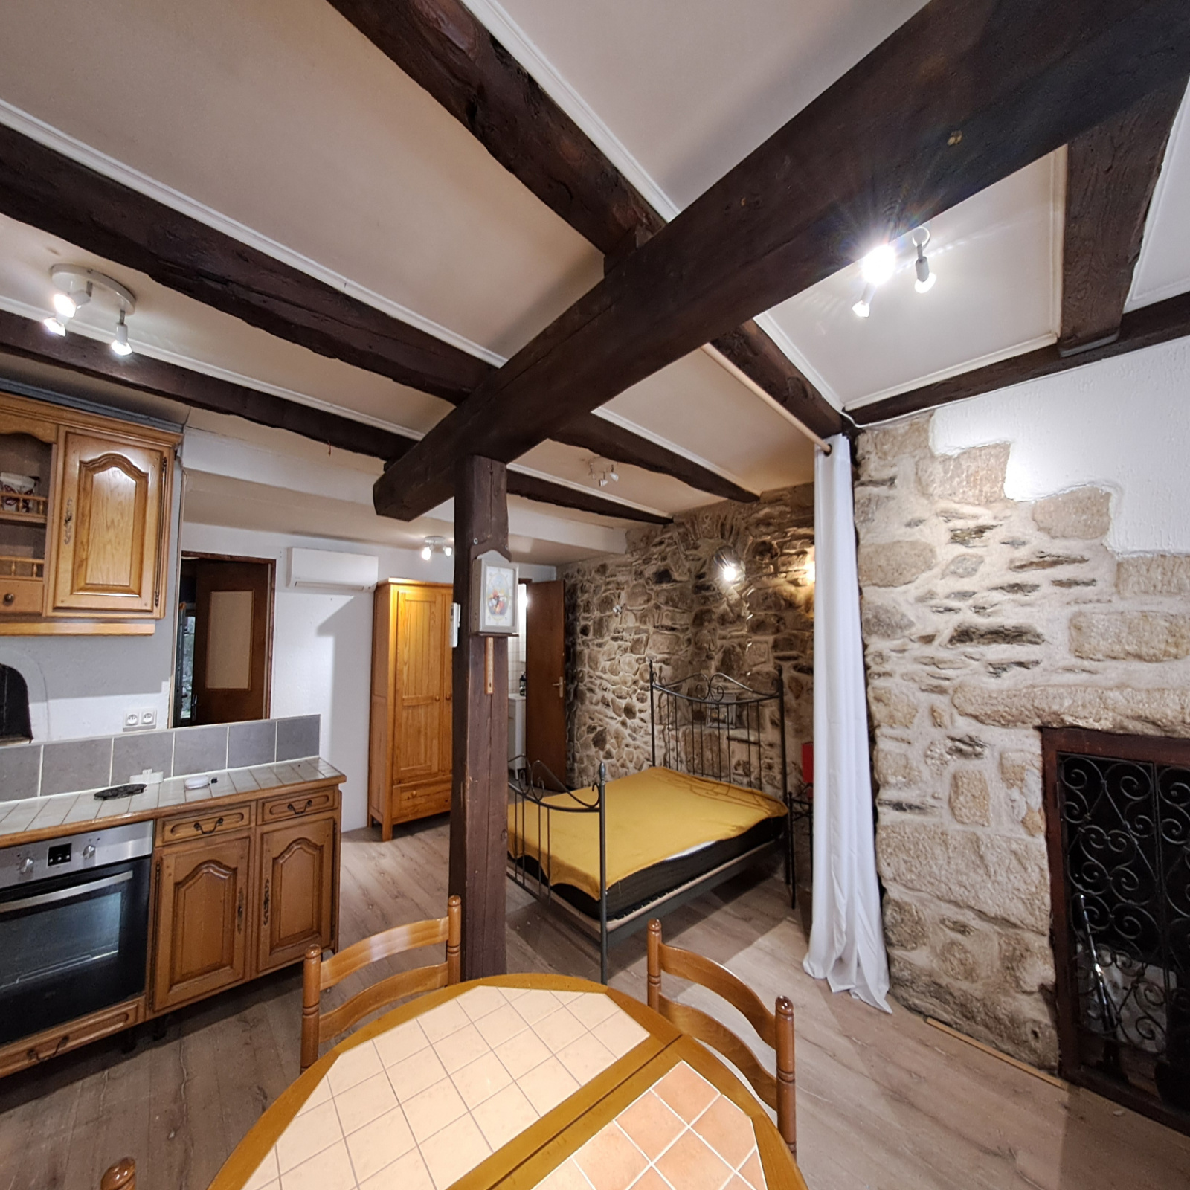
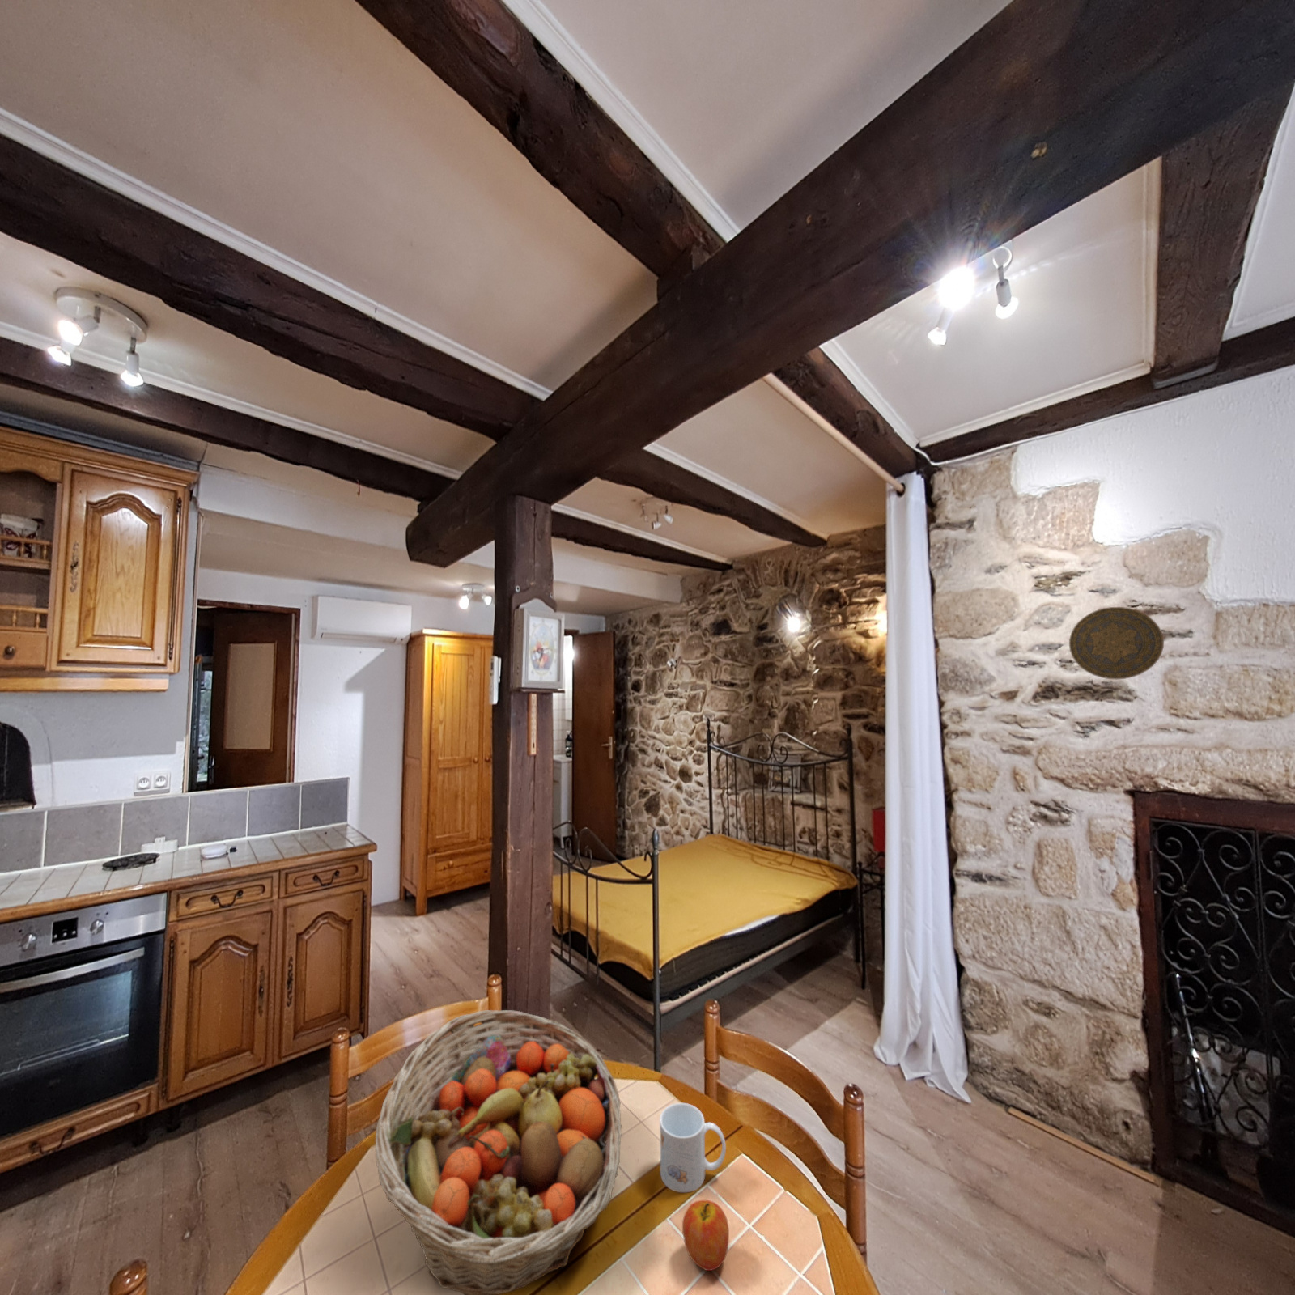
+ fruit basket [375,1009,623,1295]
+ decorative plate [1068,606,1165,680]
+ mug [659,1103,727,1193]
+ apple [682,1199,731,1271]
